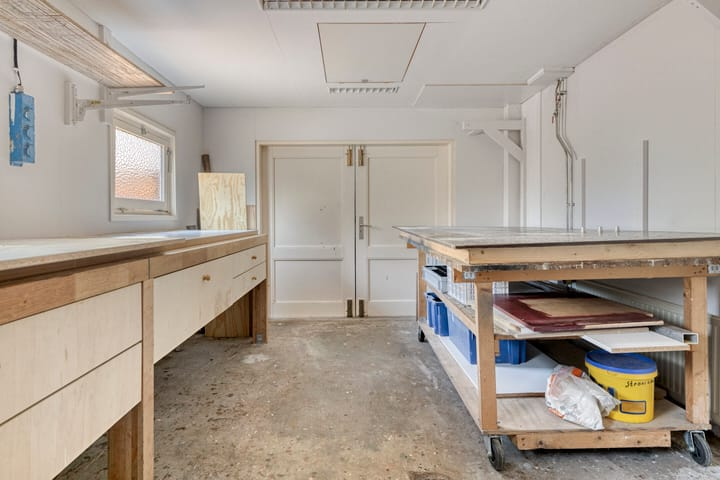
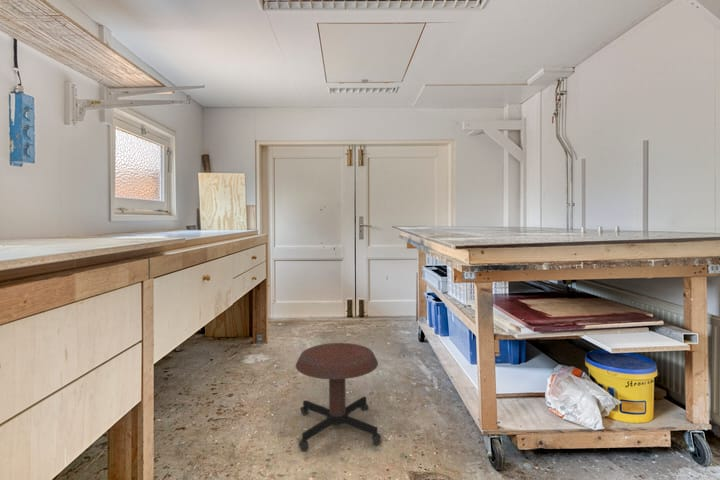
+ stool [295,342,383,452]
